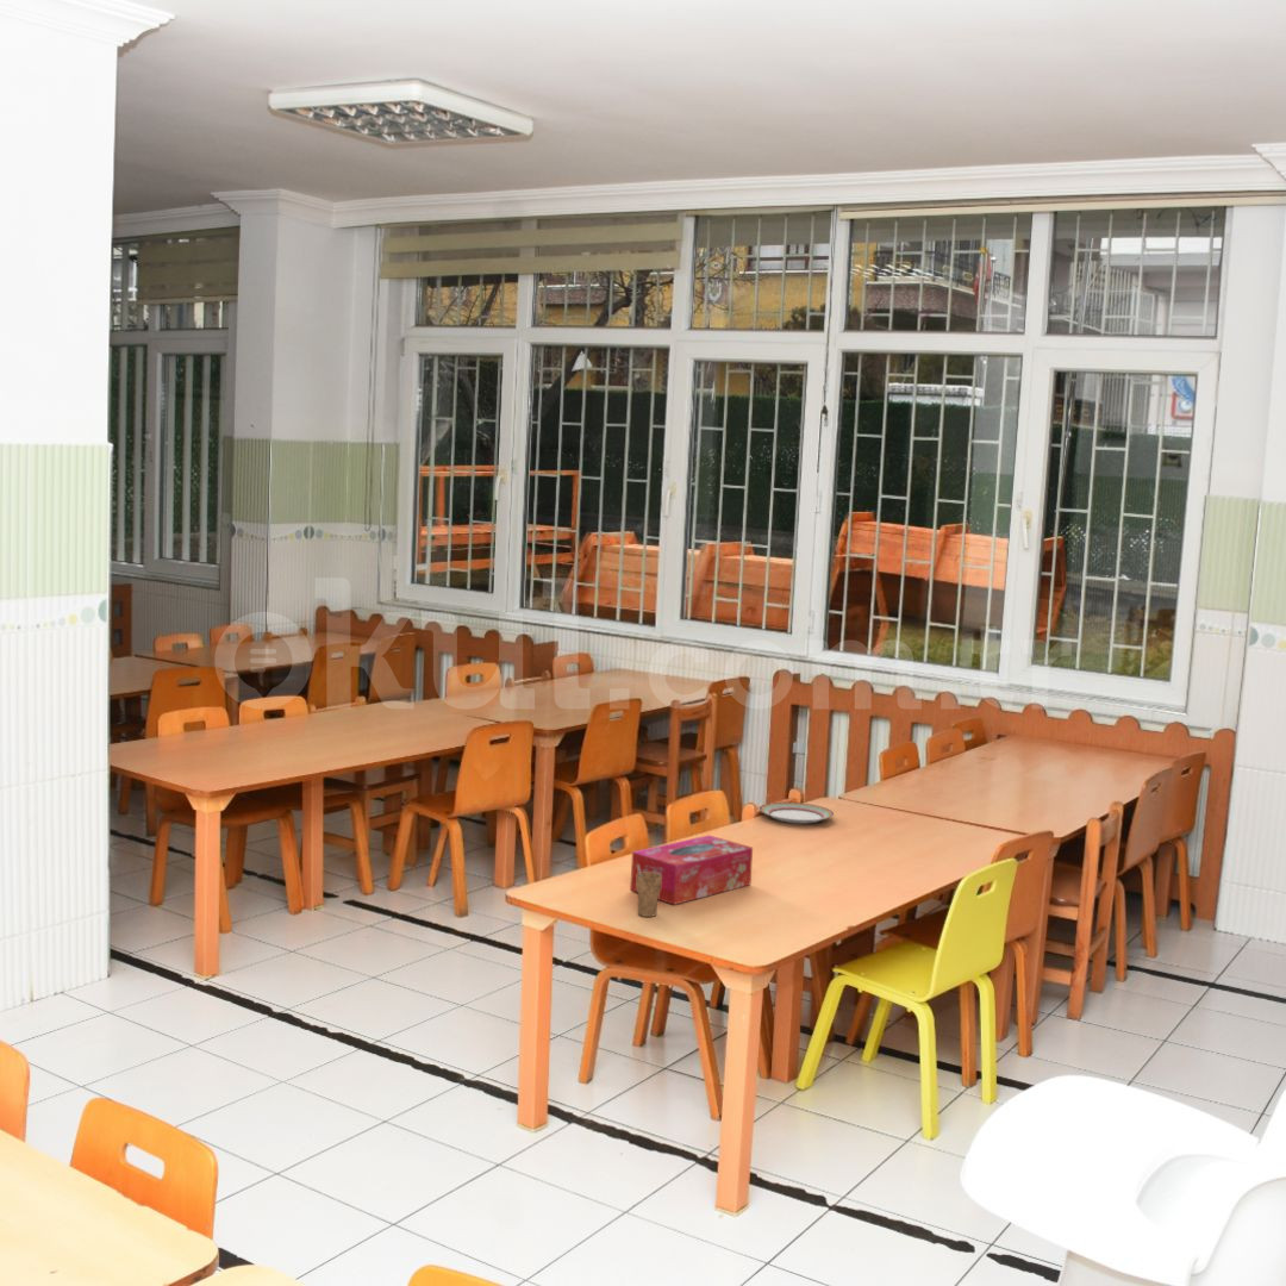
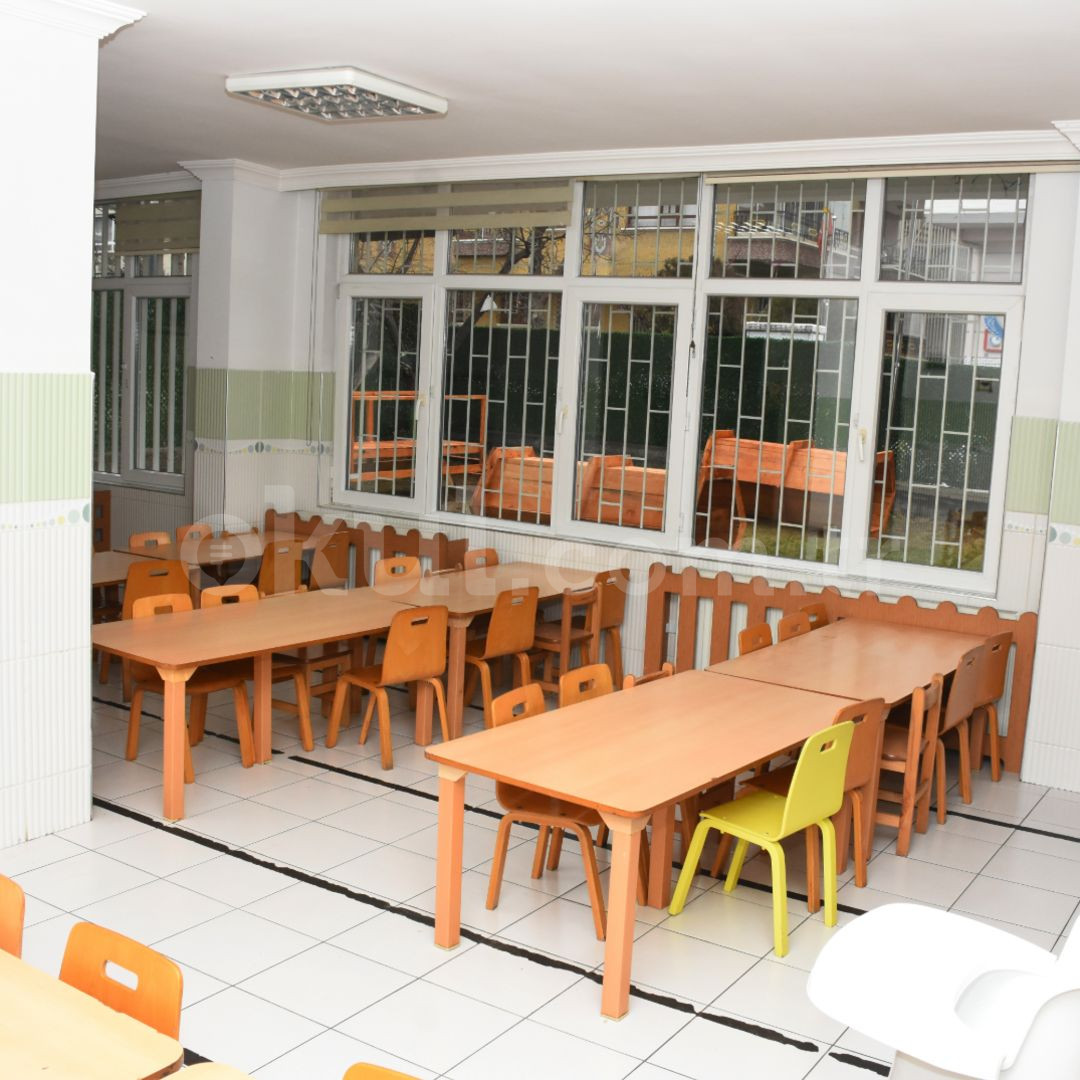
- tissue box [629,834,754,906]
- cup [637,864,662,918]
- plate [759,801,835,825]
